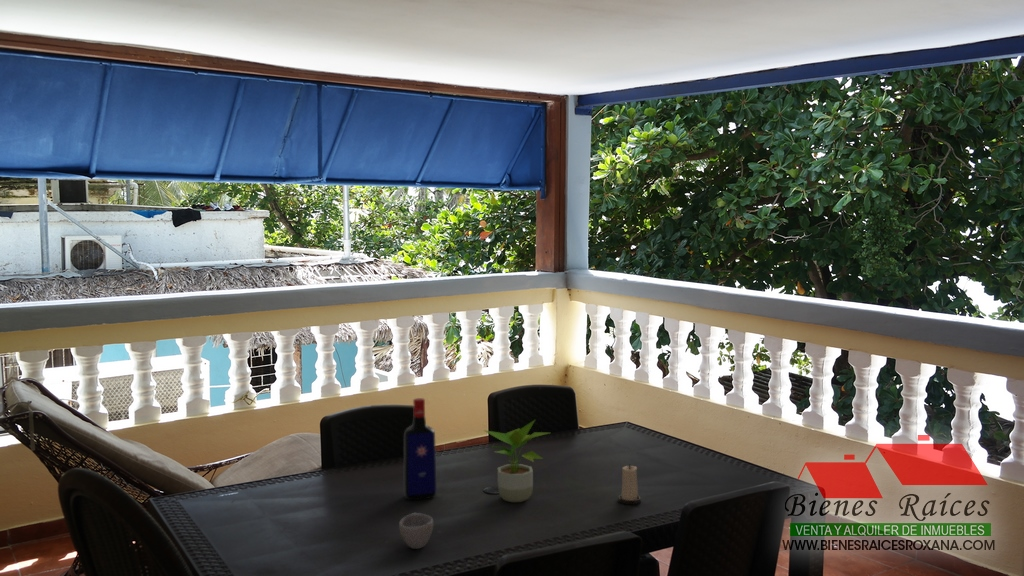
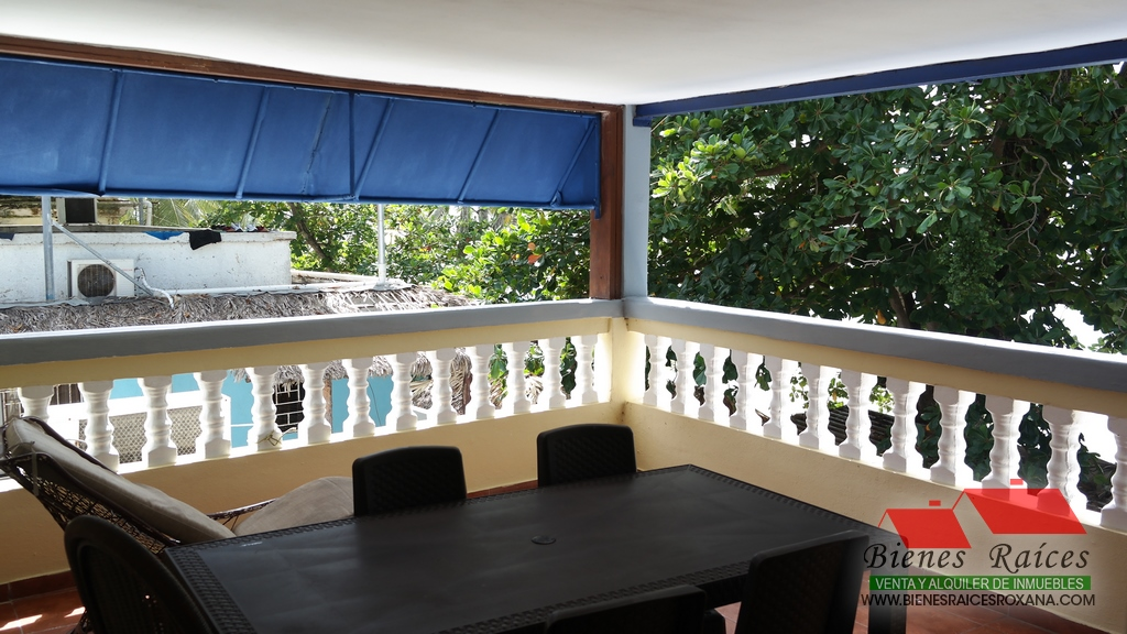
- liquor bottle [403,397,438,501]
- cup [398,512,435,550]
- potted plant [482,418,550,503]
- candle [618,463,642,505]
